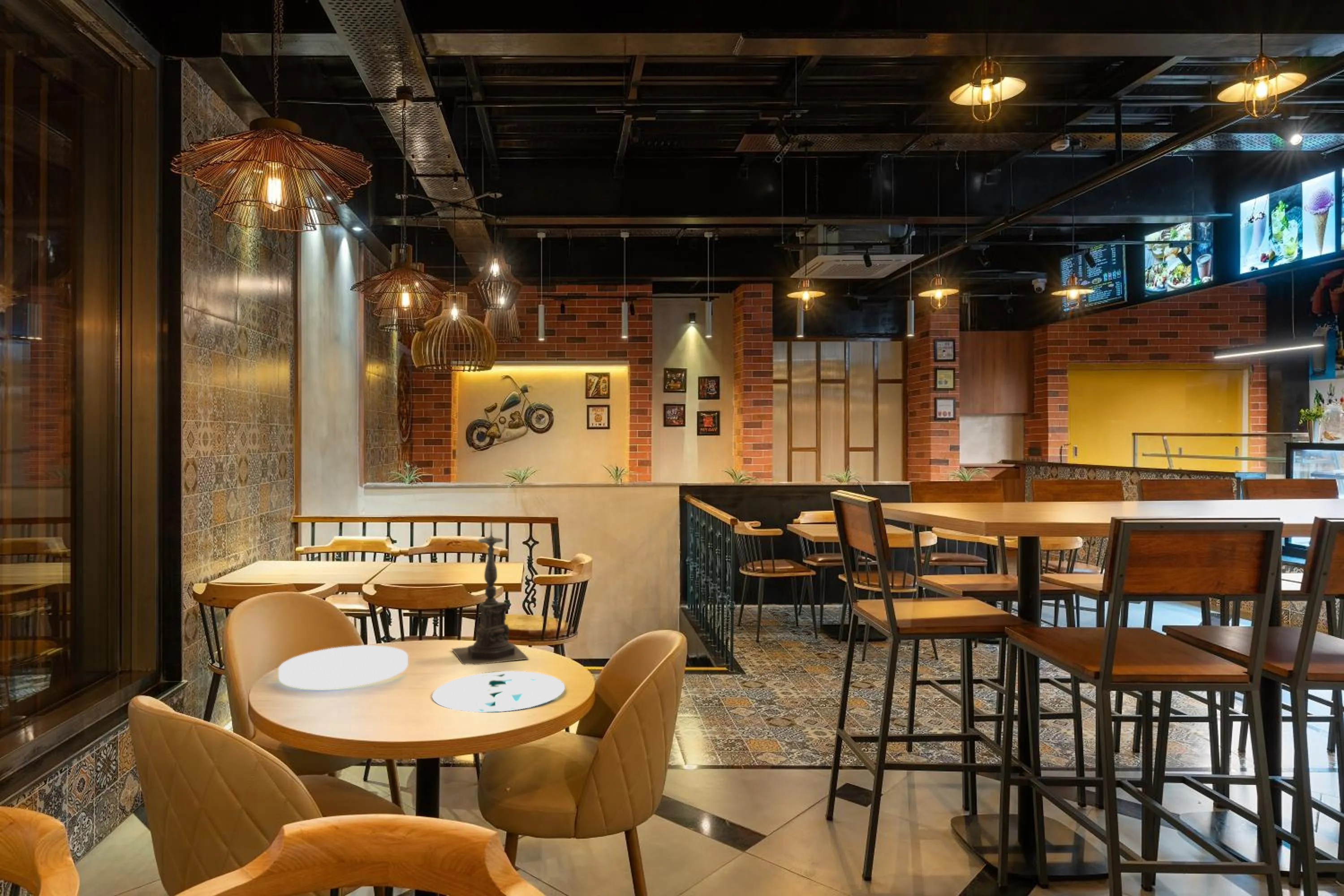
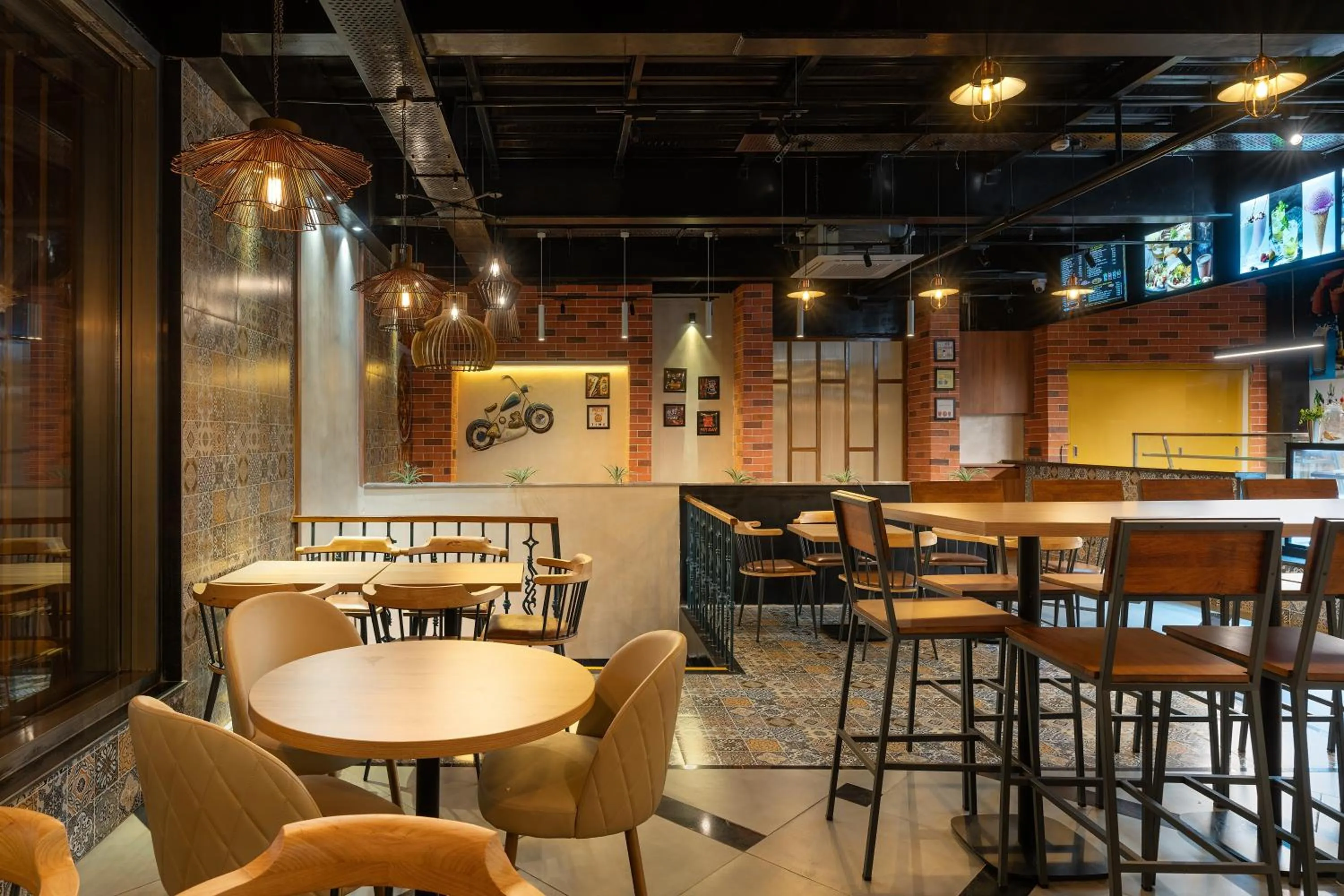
- plate [278,645,409,689]
- plate [432,671,565,713]
- candle holder [451,519,530,665]
